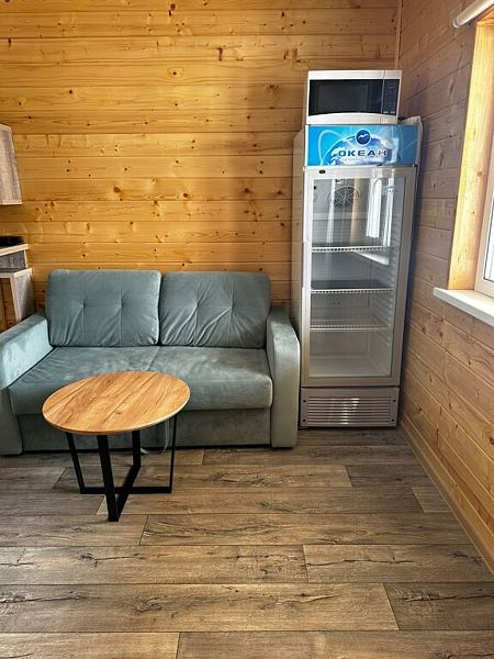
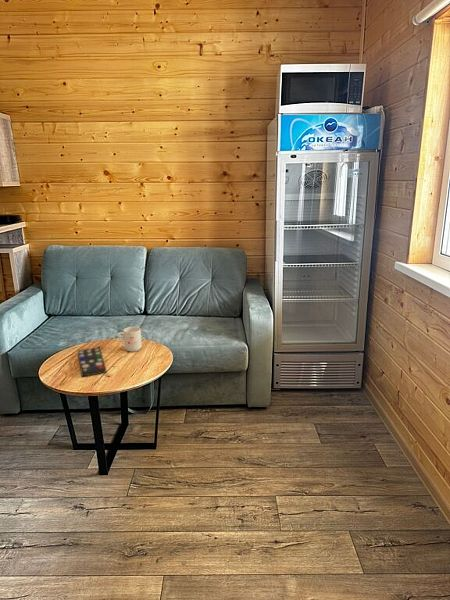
+ mug [117,326,143,353]
+ remote control [77,346,107,377]
